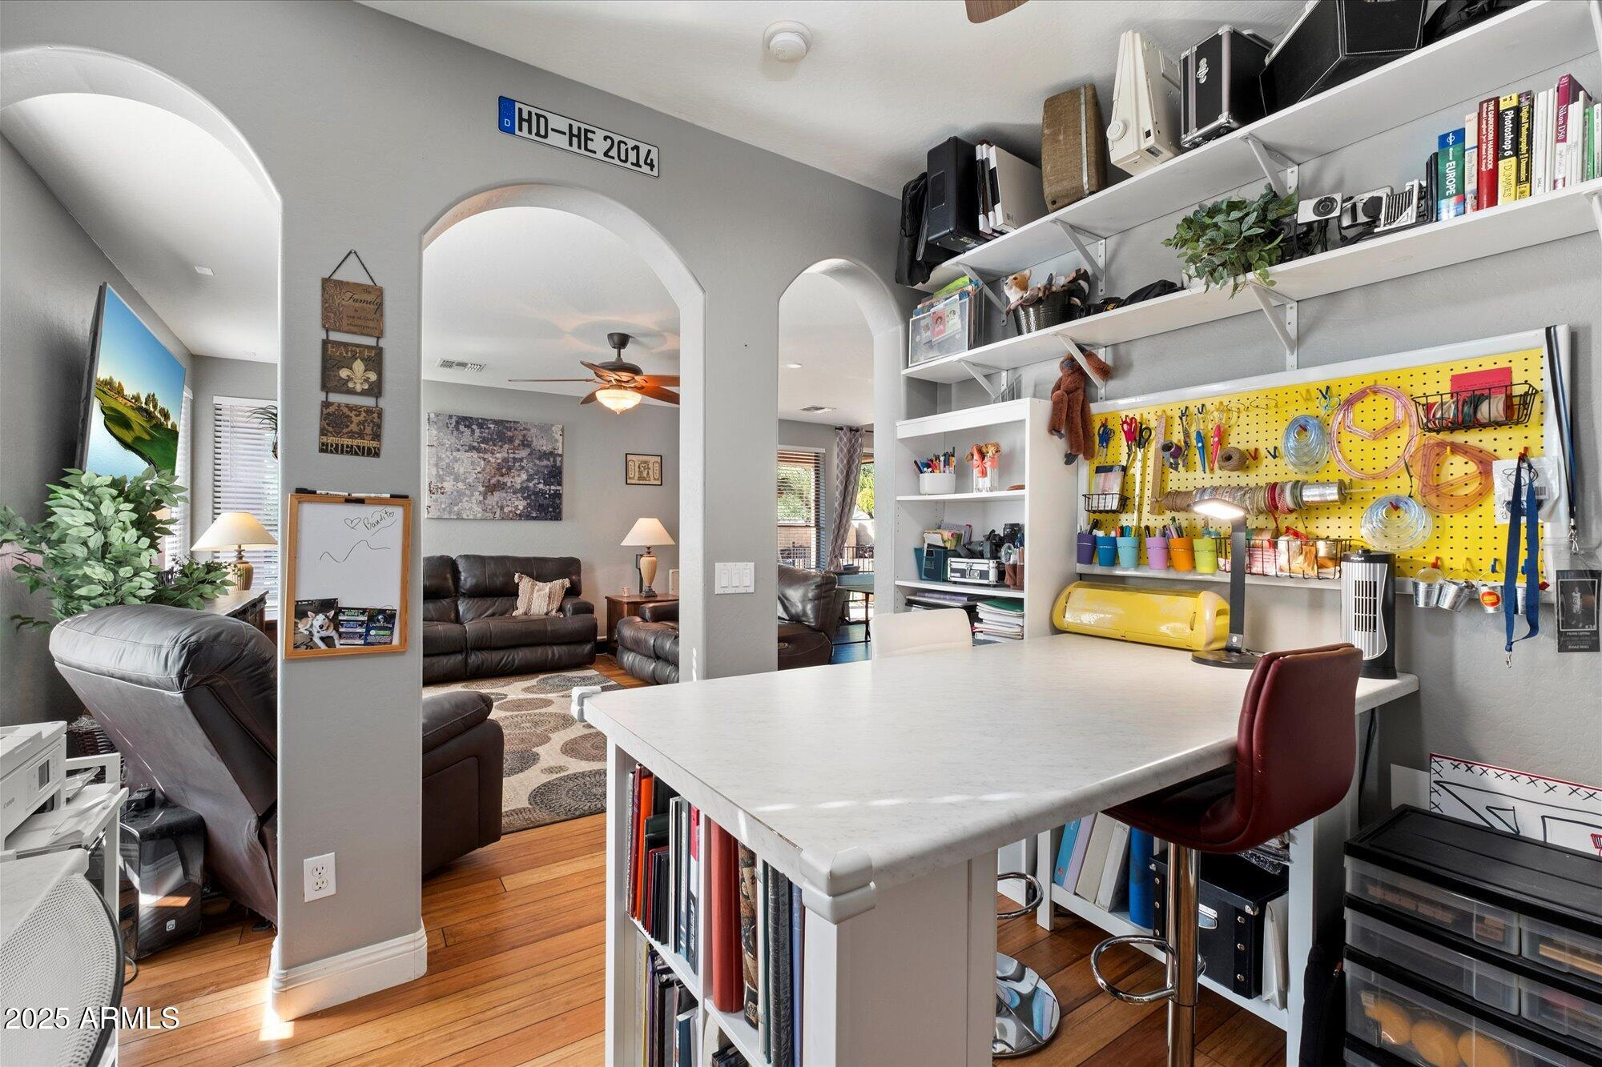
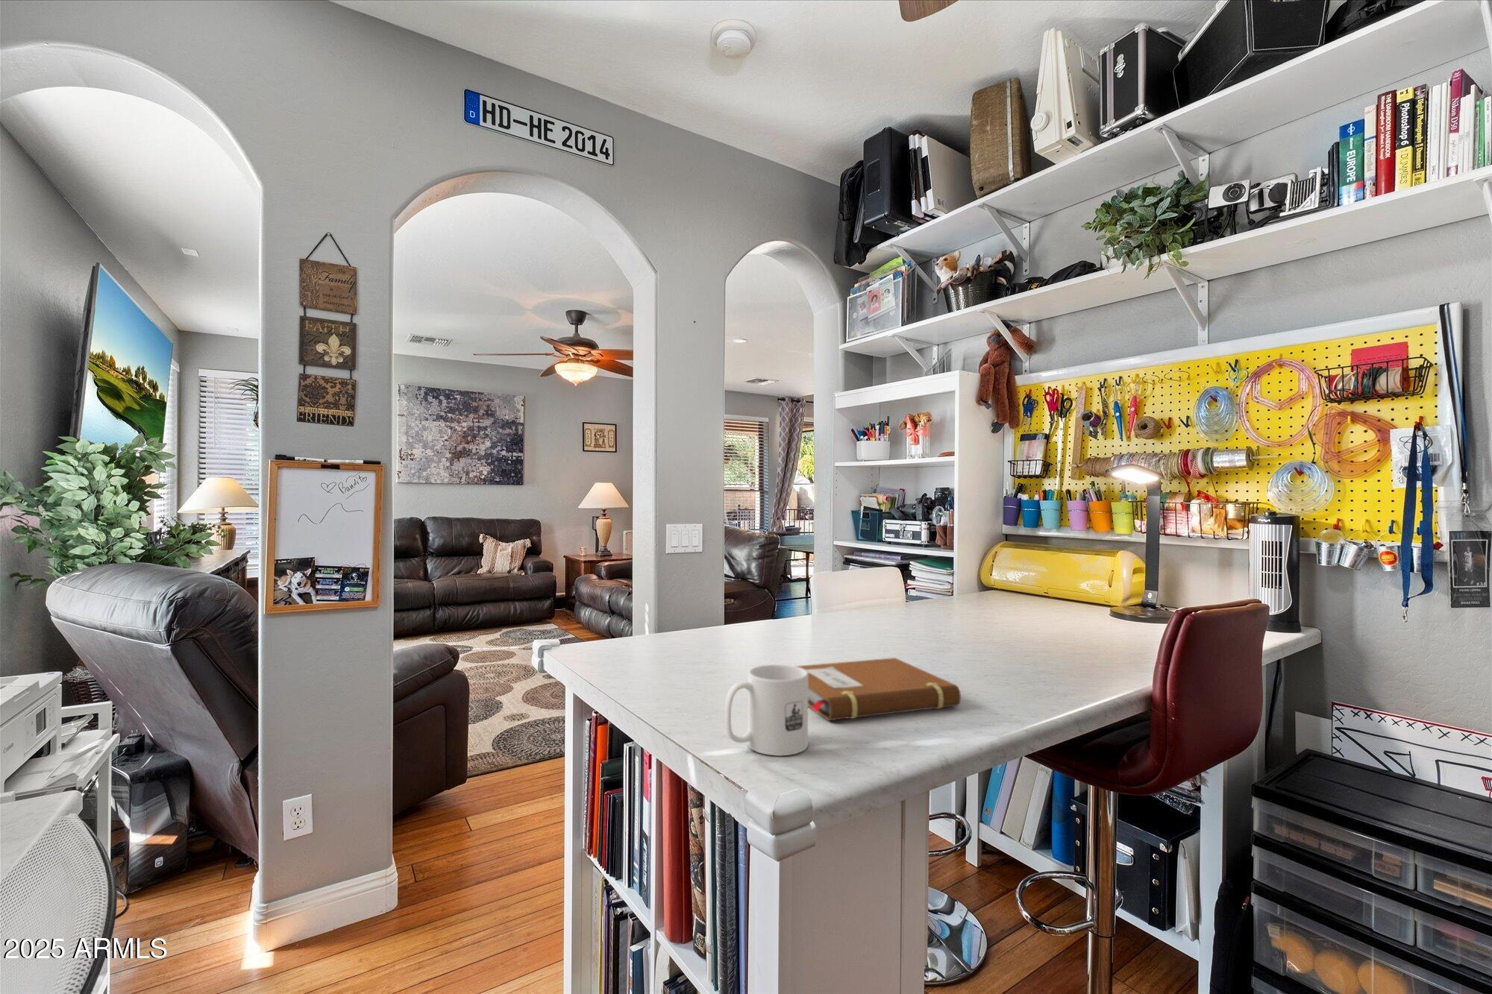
+ notebook [794,657,962,721]
+ mug [723,663,809,757]
